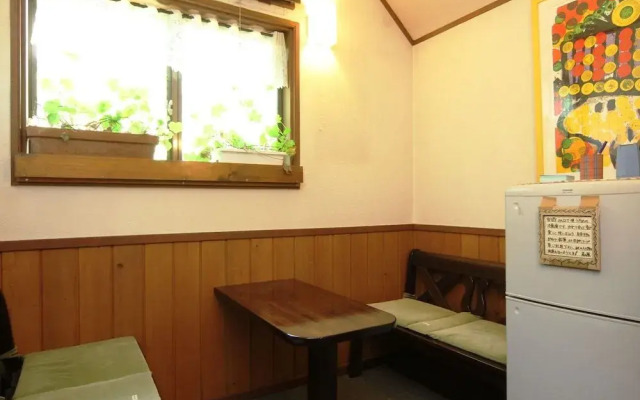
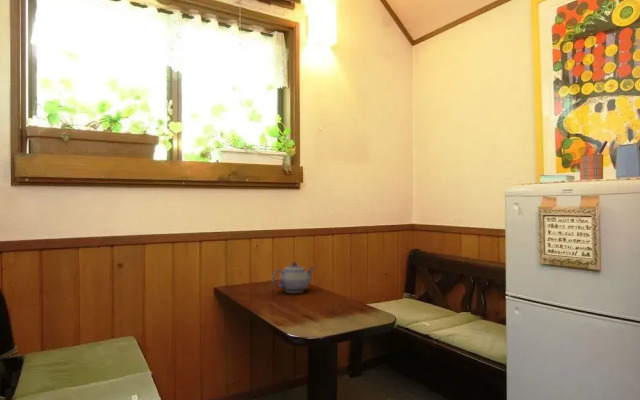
+ teapot [271,261,315,294]
